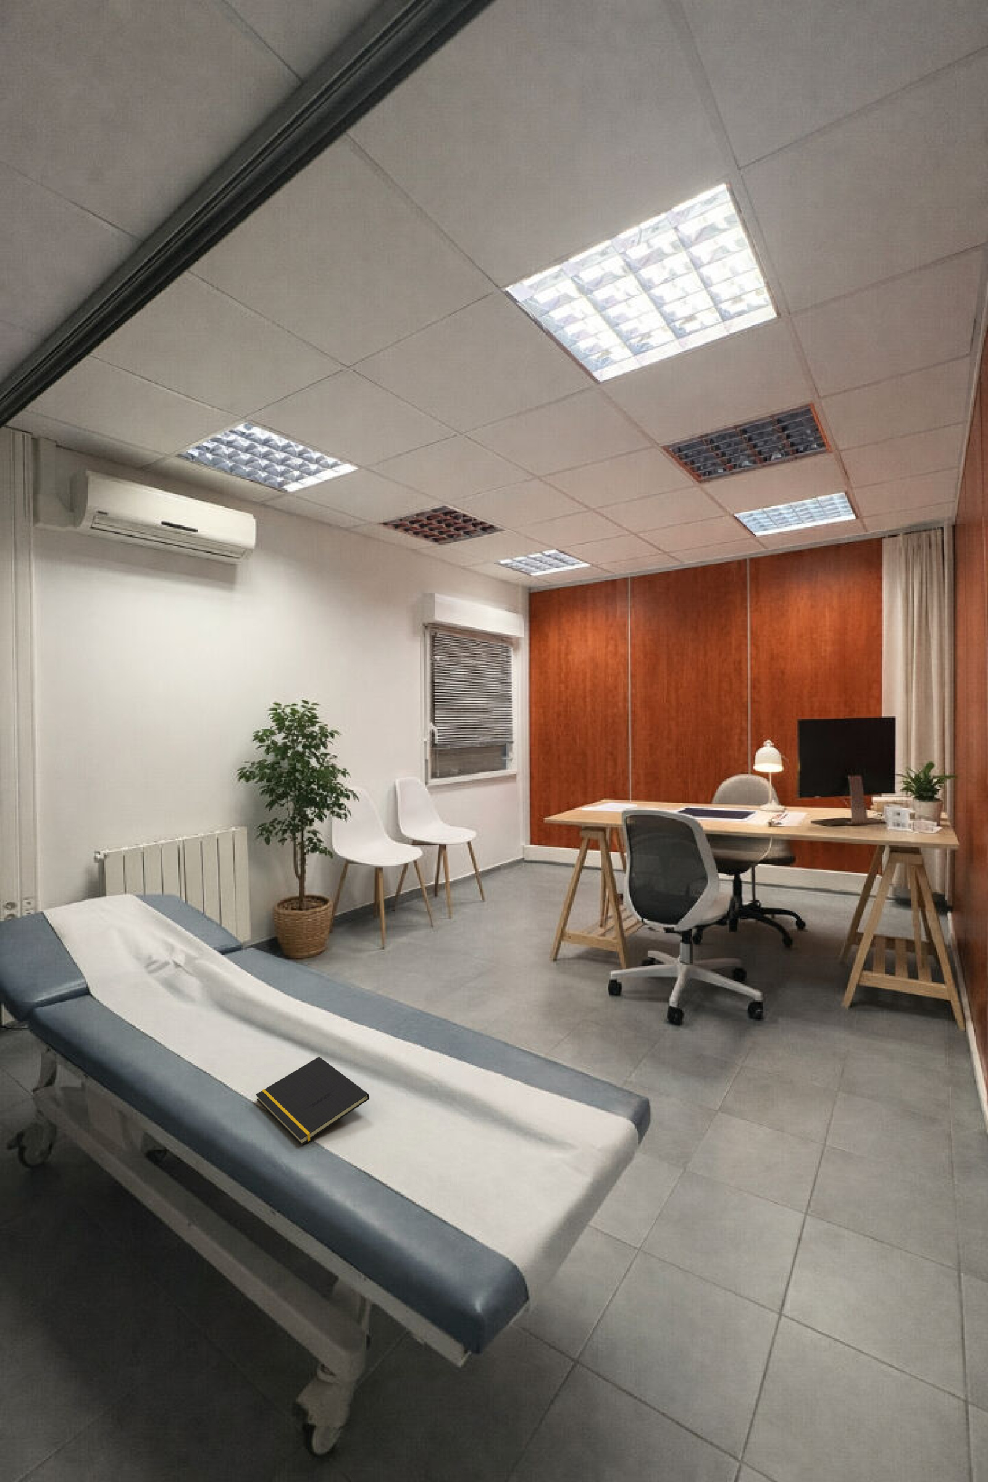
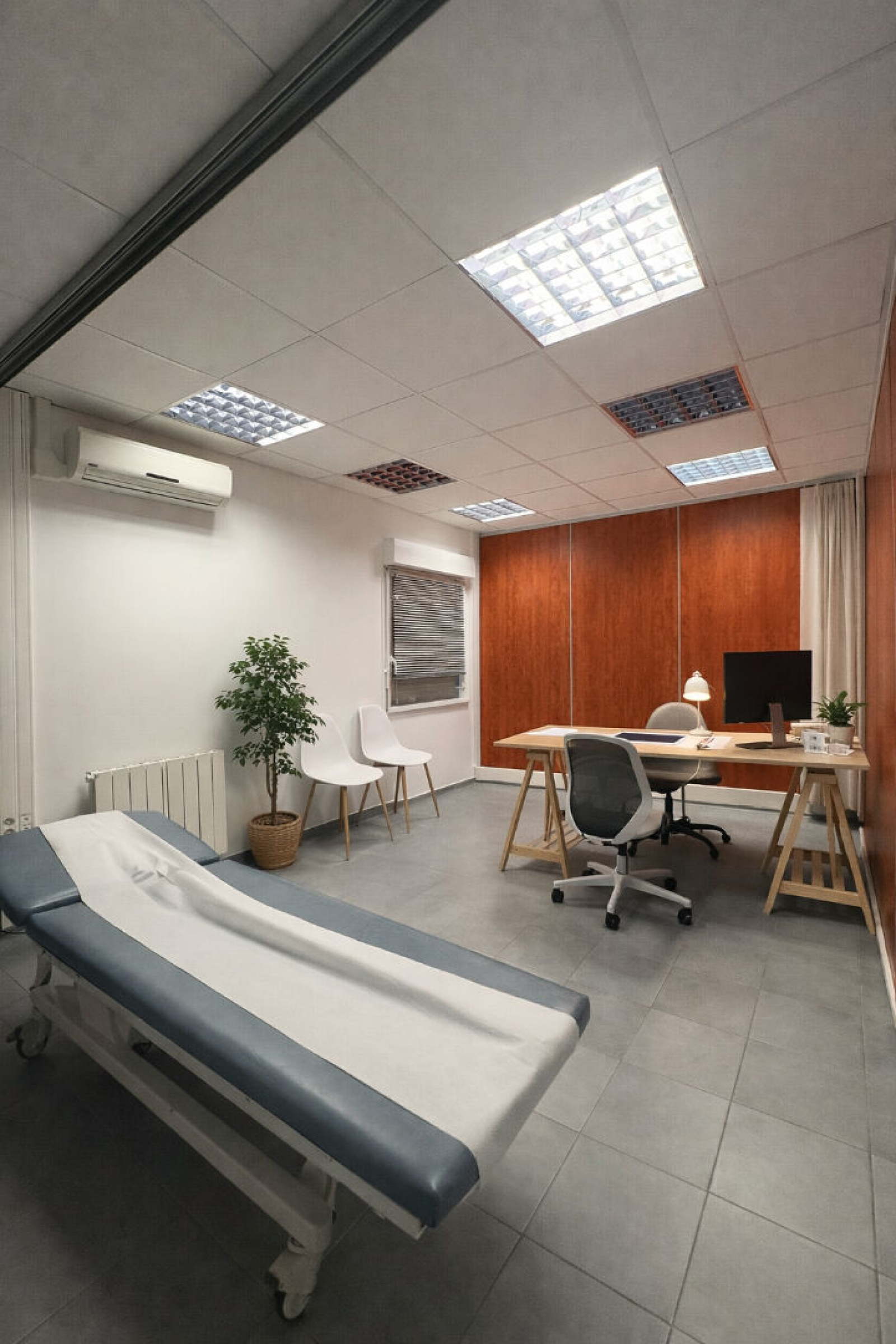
- notepad [255,1056,369,1146]
